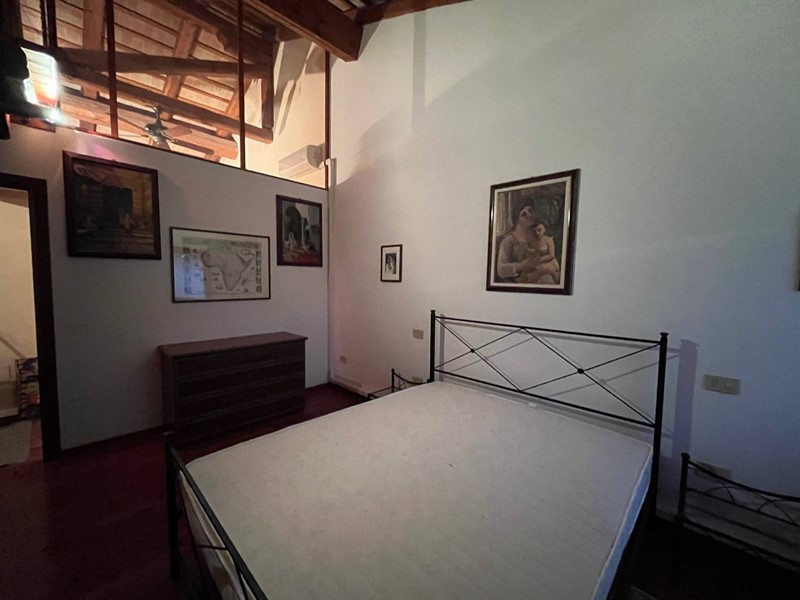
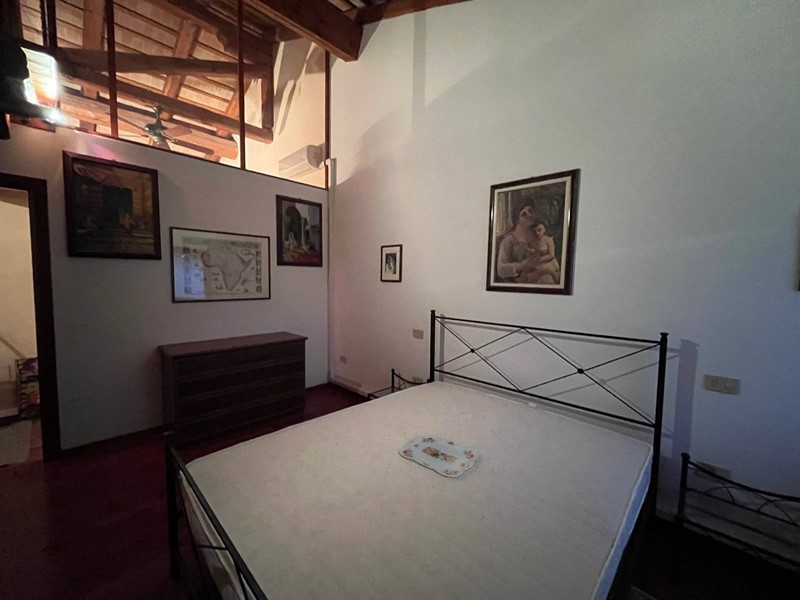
+ serving tray [398,433,480,478]
